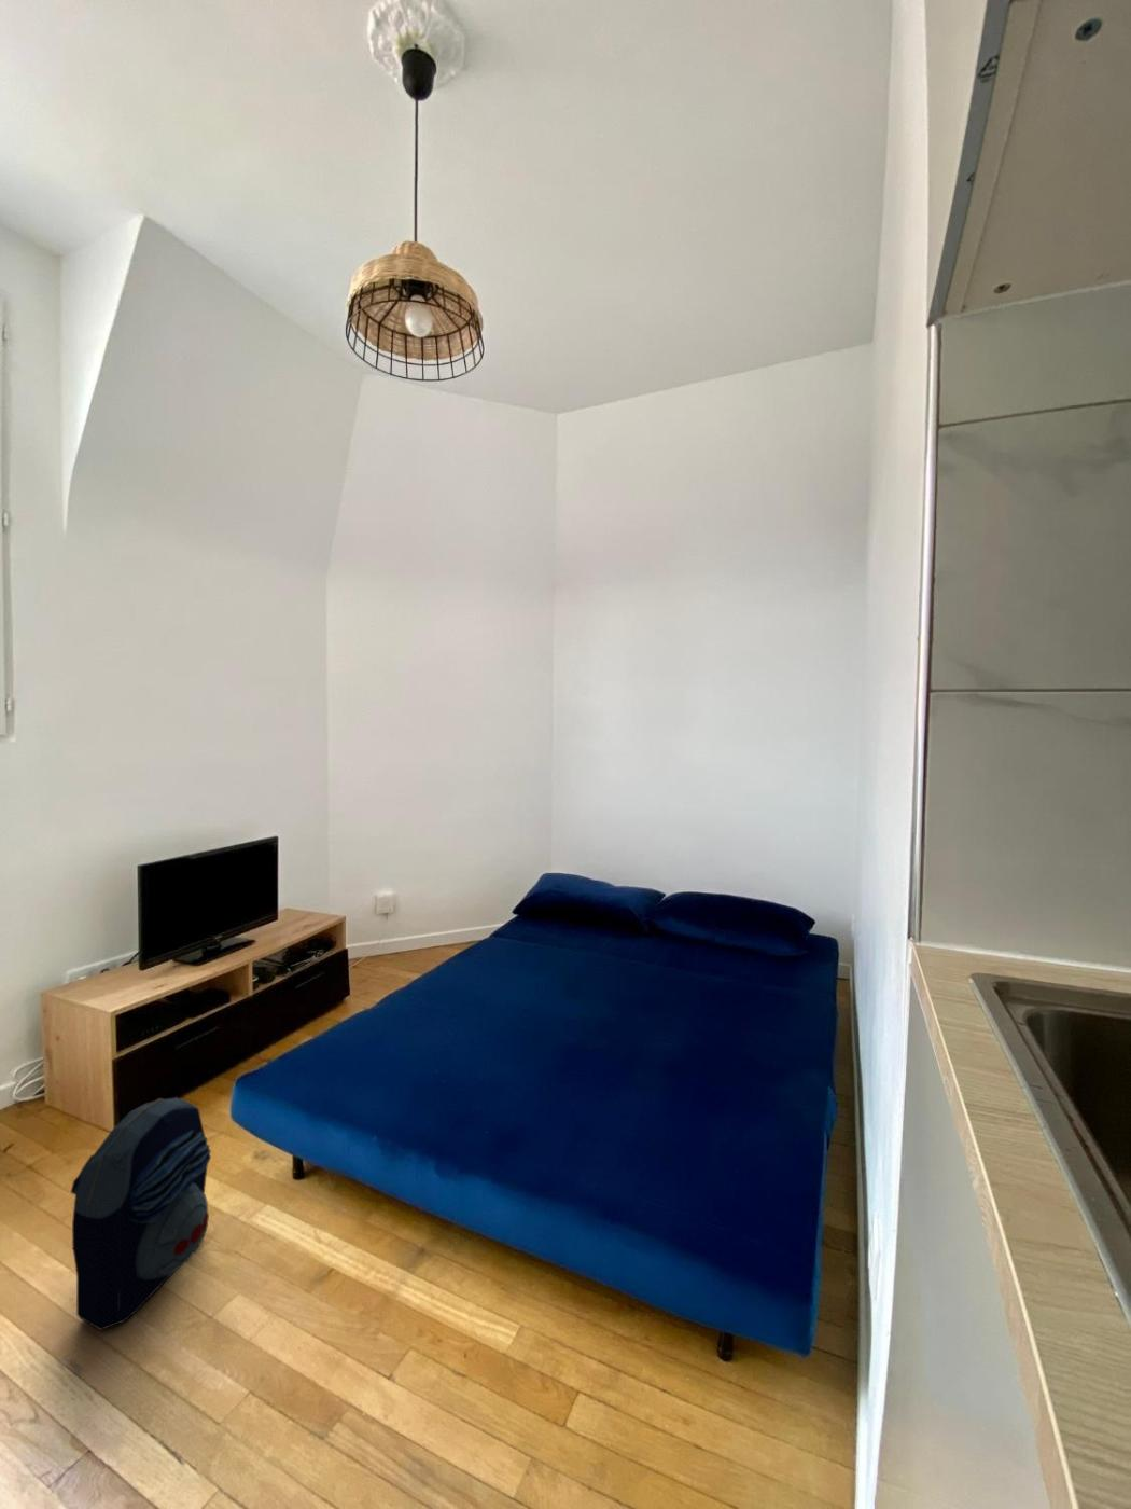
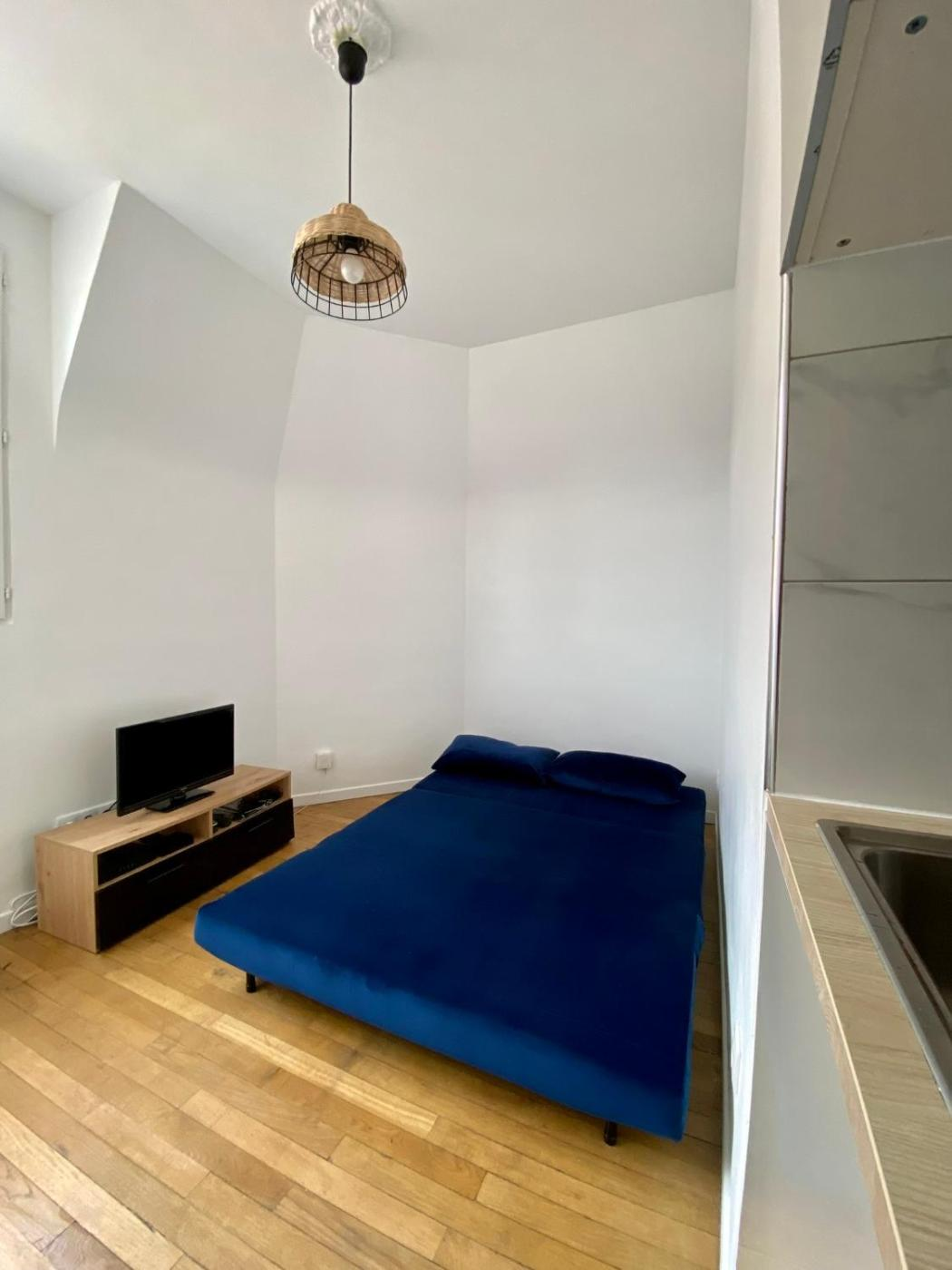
- backpack [70,1097,213,1331]
